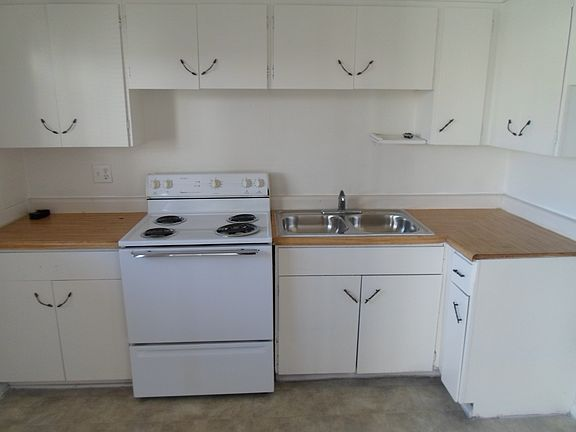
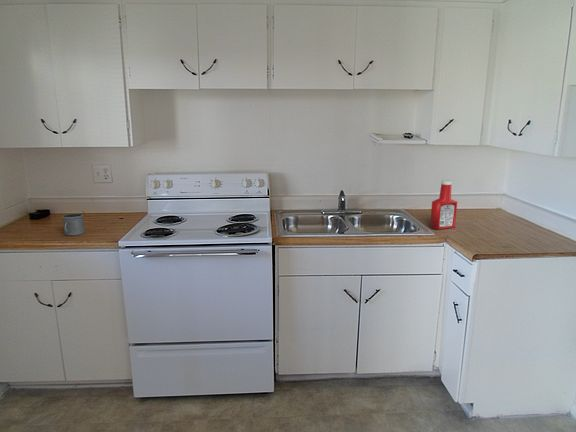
+ mug [61,212,85,236]
+ soap bottle [429,179,458,230]
